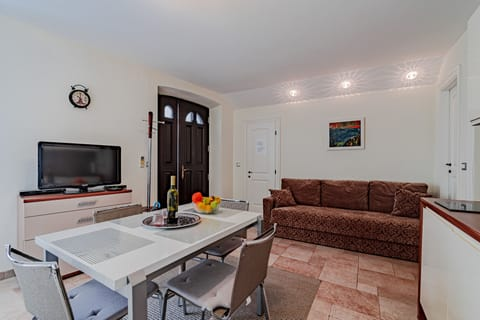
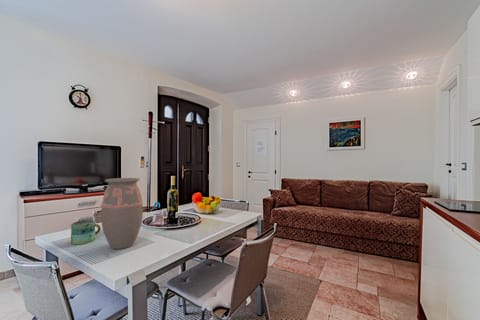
+ mug [70,219,102,245]
+ decorative vase [100,177,144,250]
